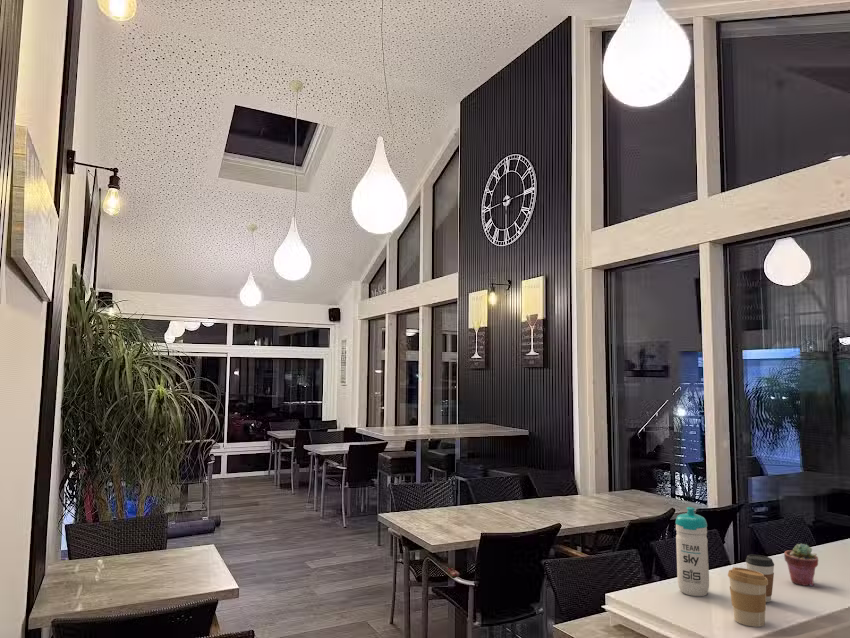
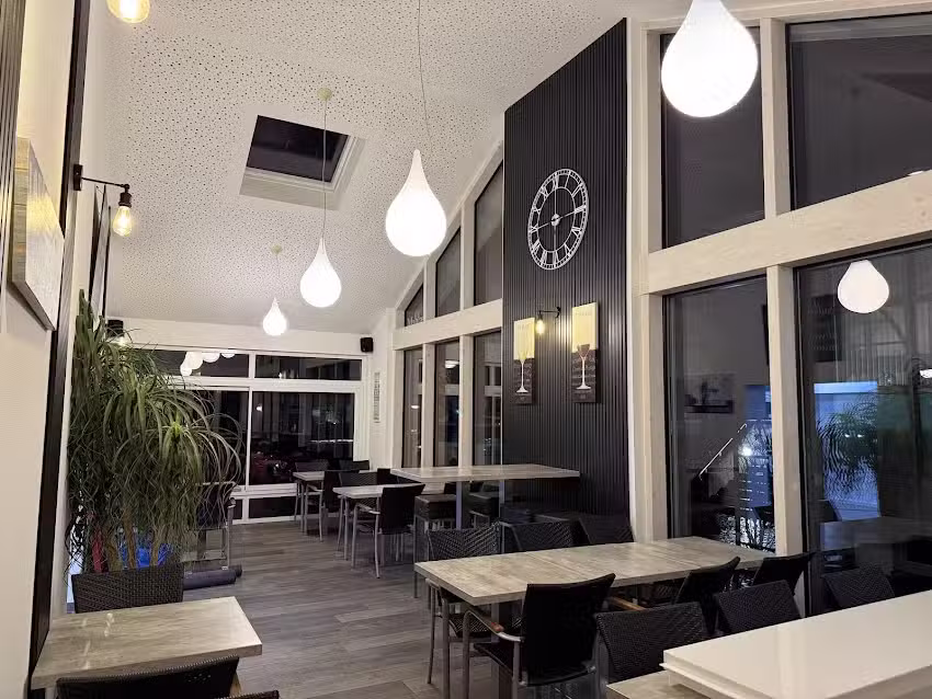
- coffee cup [745,554,775,603]
- coffee cup [727,566,768,628]
- water bottle [675,506,710,597]
- potted succulent [783,542,819,587]
